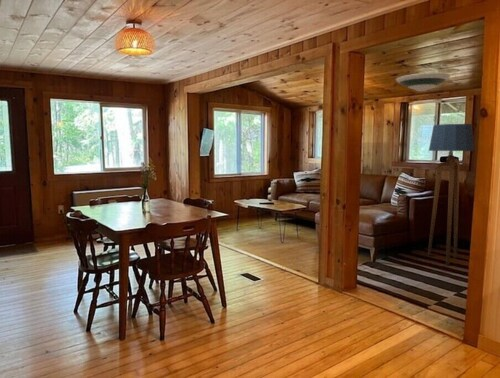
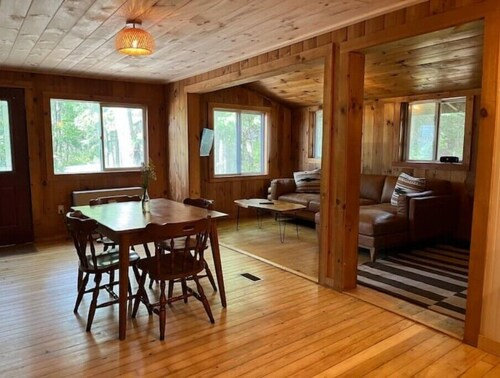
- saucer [394,72,451,92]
- floor lamp [427,123,475,266]
